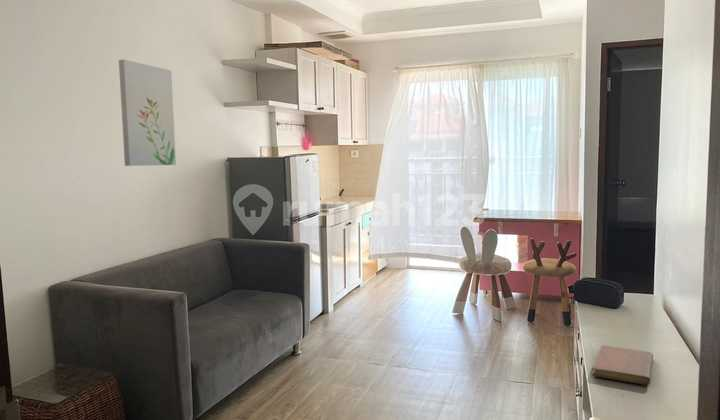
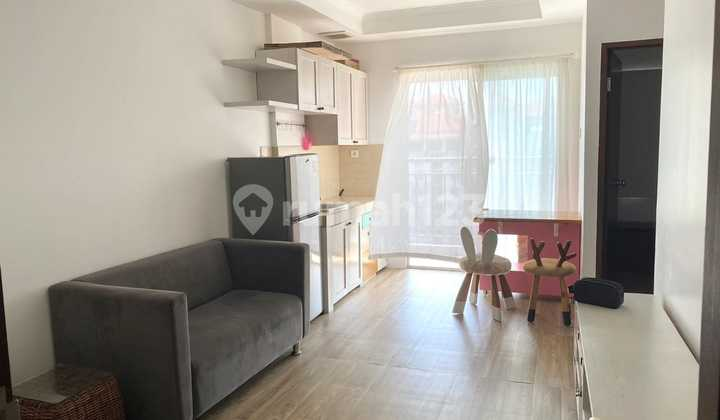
- notebook [591,344,654,386]
- wall art [118,58,177,167]
